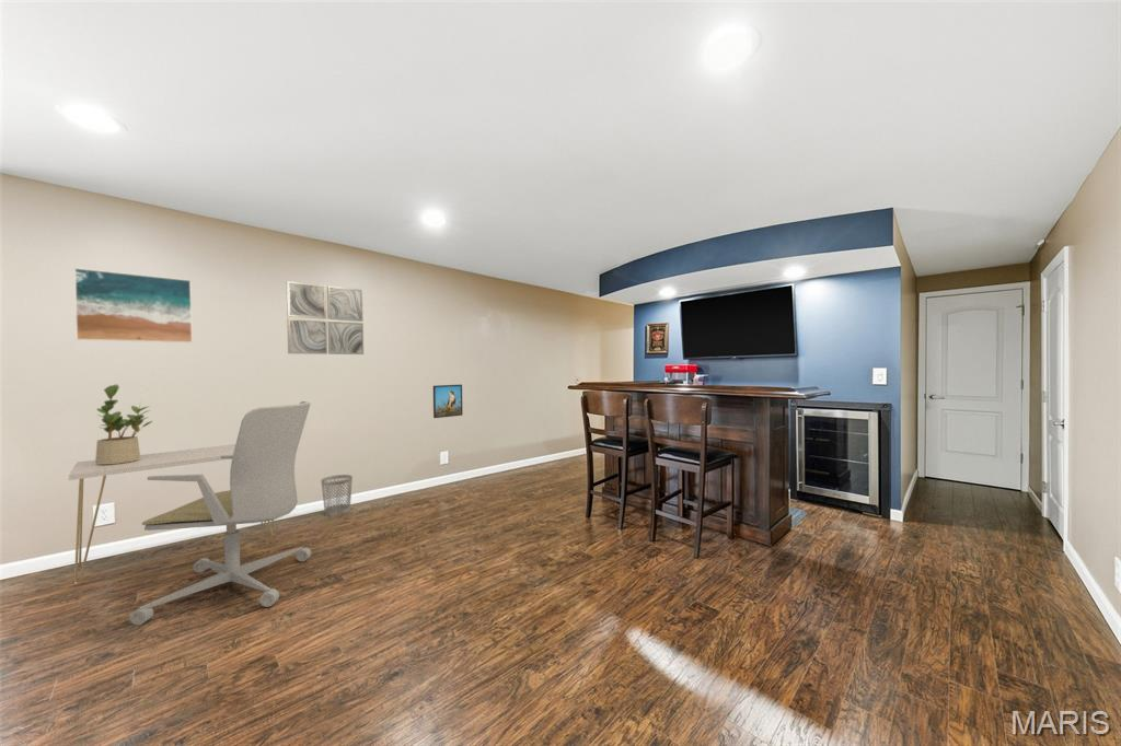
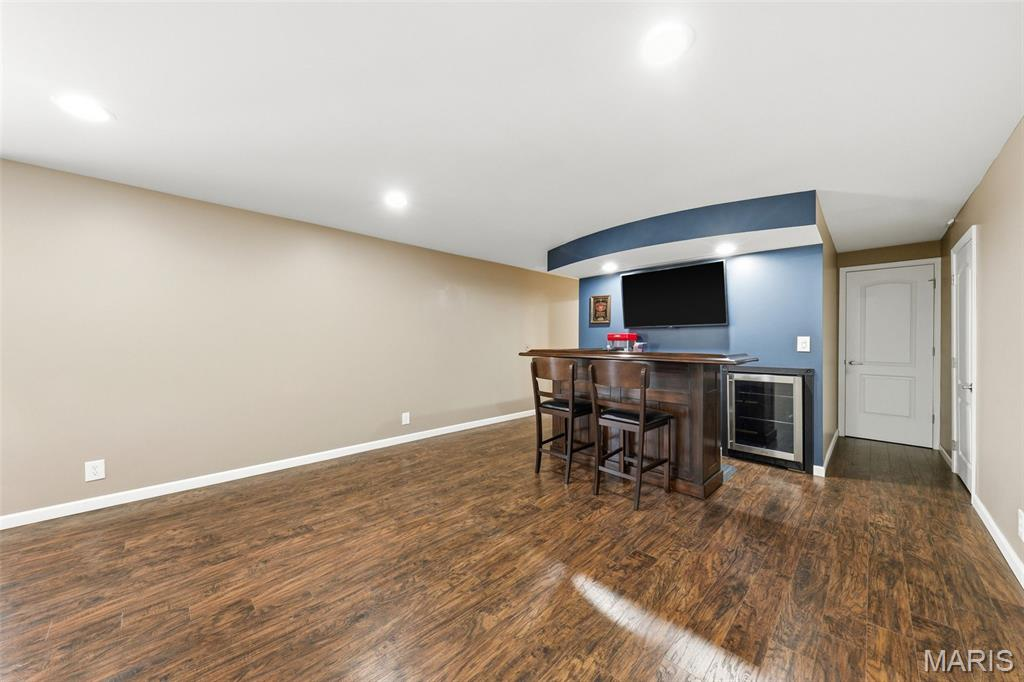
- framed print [73,267,194,343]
- office chair [129,400,312,626]
- console table [68,443,276,585]
- potted plant [94,384,153,464]
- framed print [432,384,464,419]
- wastebasket [320,474,354,517]
- wall art [286,280,365,355]
